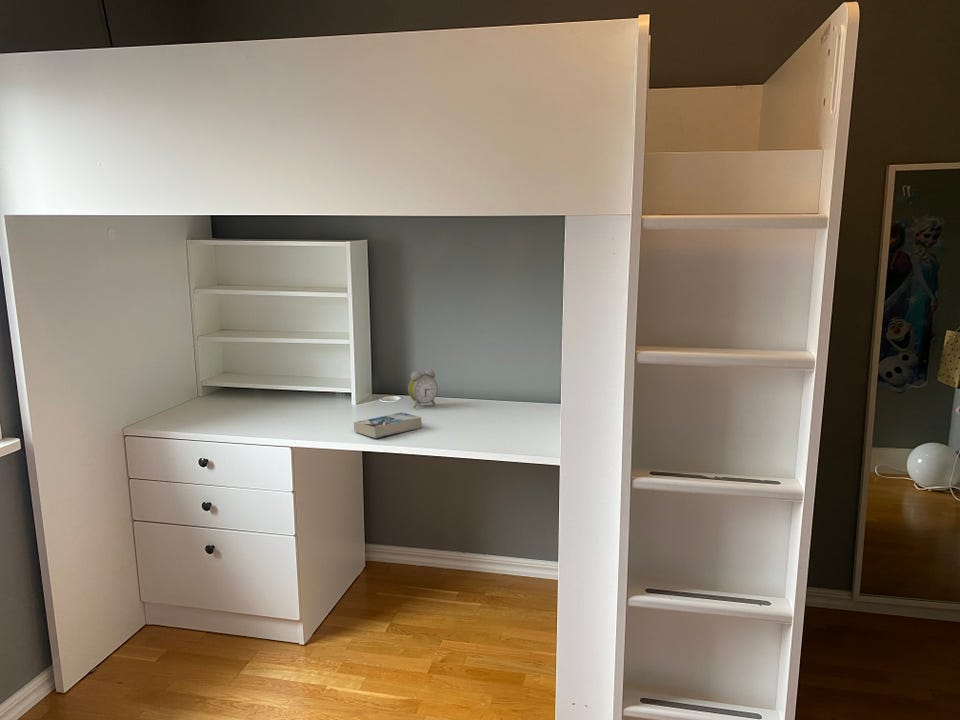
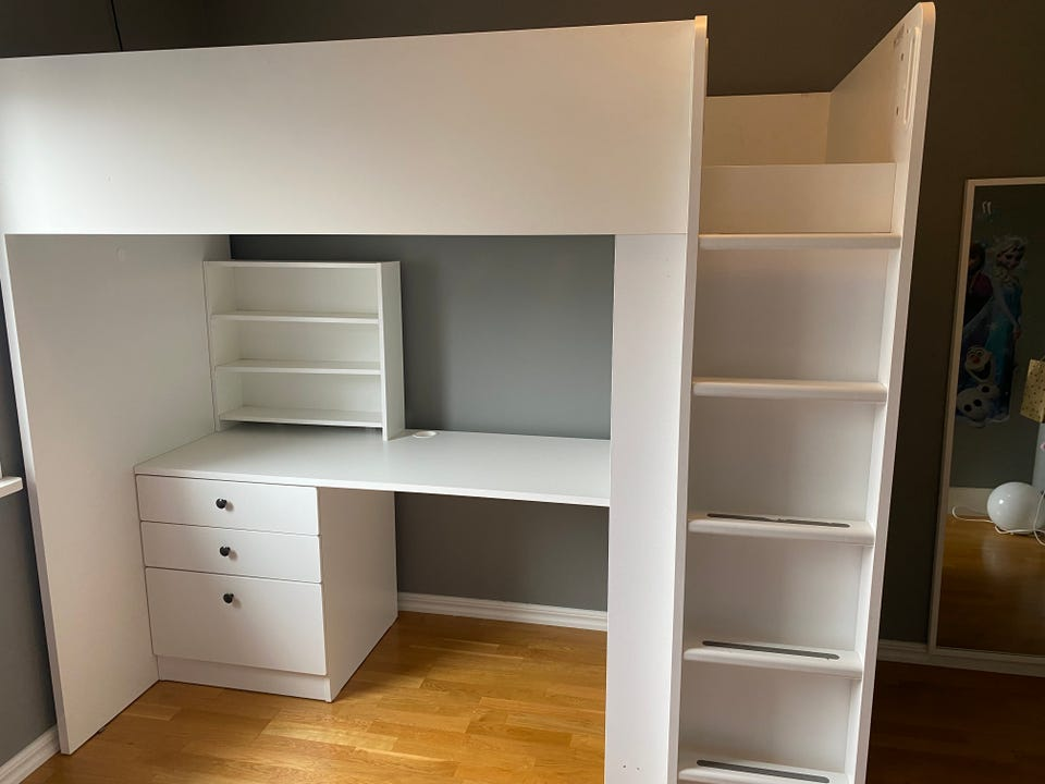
- alarm clock [407,369,439,409]
- book [353,412,423,439]
